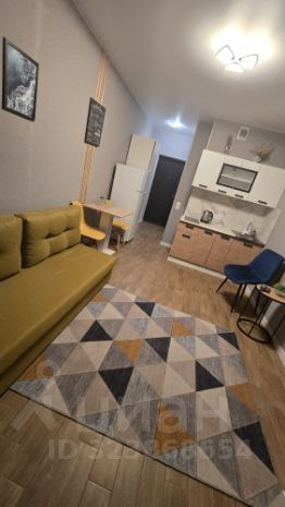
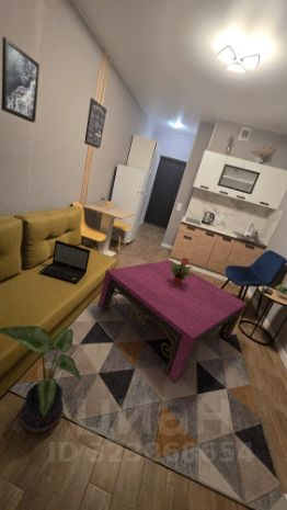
+ potted plant [171,257,193,285]
+ laptop [38,239,91,284]
+ coffee table [97,259,248,384]
+ potted plant [0,325,83,434]
